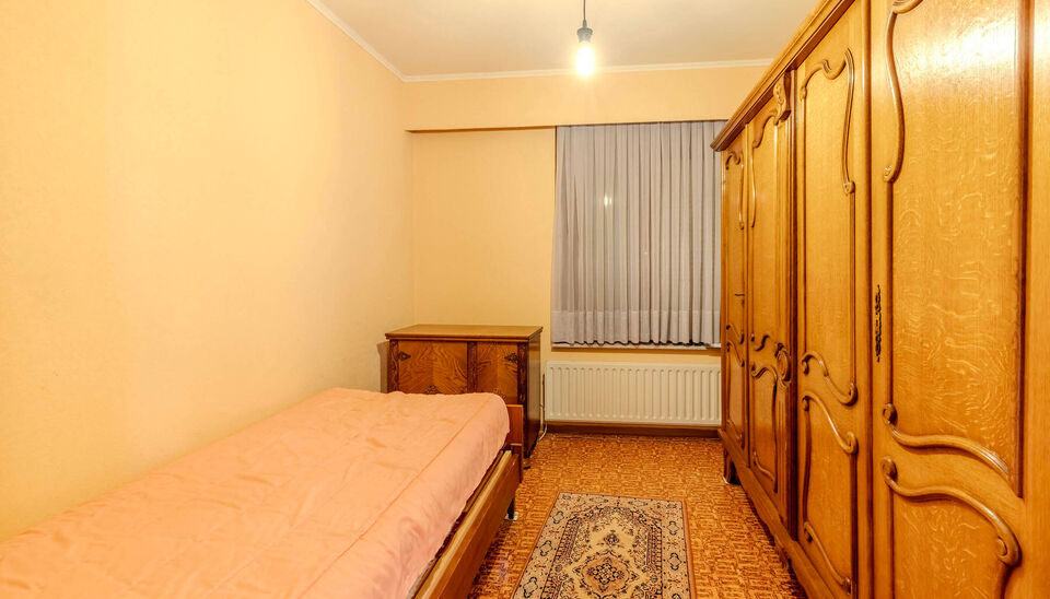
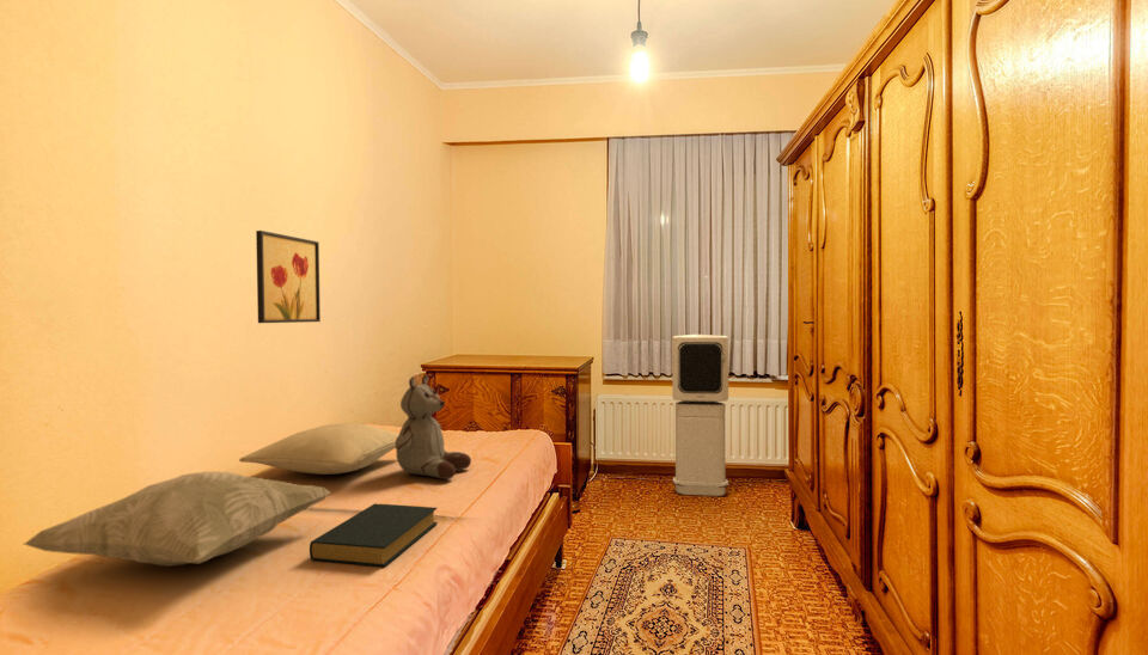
+ pillow [238,422,399,476]
+ hardback book [309,502,439,568]
+ wall art [255,229,322,324]
+ stuffed bear [395,373,472,480]
+ air purifier [671,333,729,497]
+ decorative pillow [23,471,332,568]
